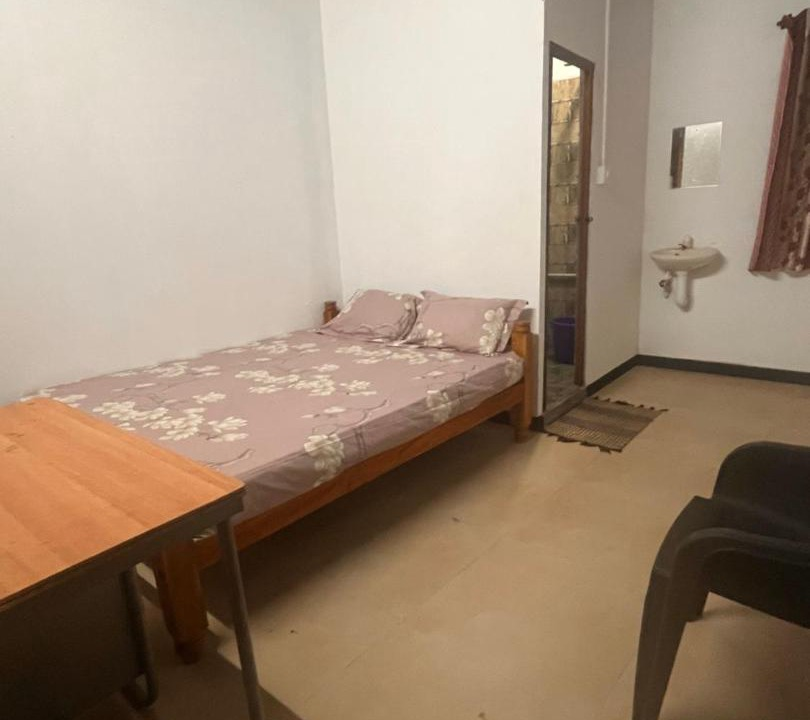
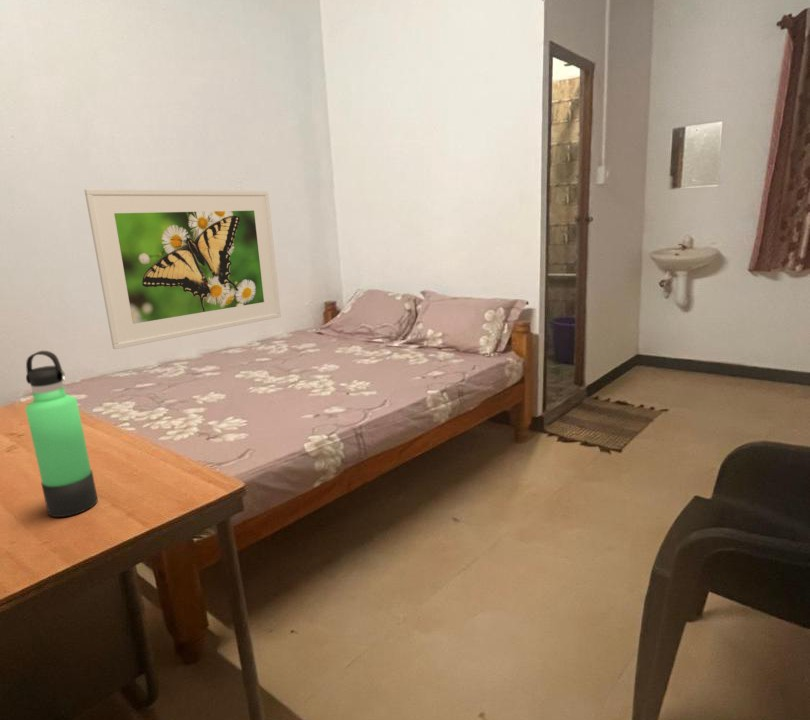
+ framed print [83,188,282,350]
+ thermos bottle [24,350,99,518]
